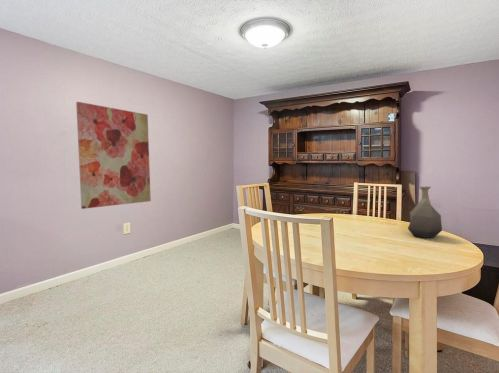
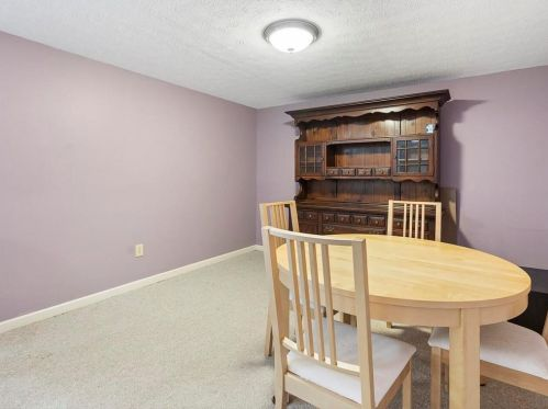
- vase [407,186,443,239]
- wall art [75,101,152,210]
